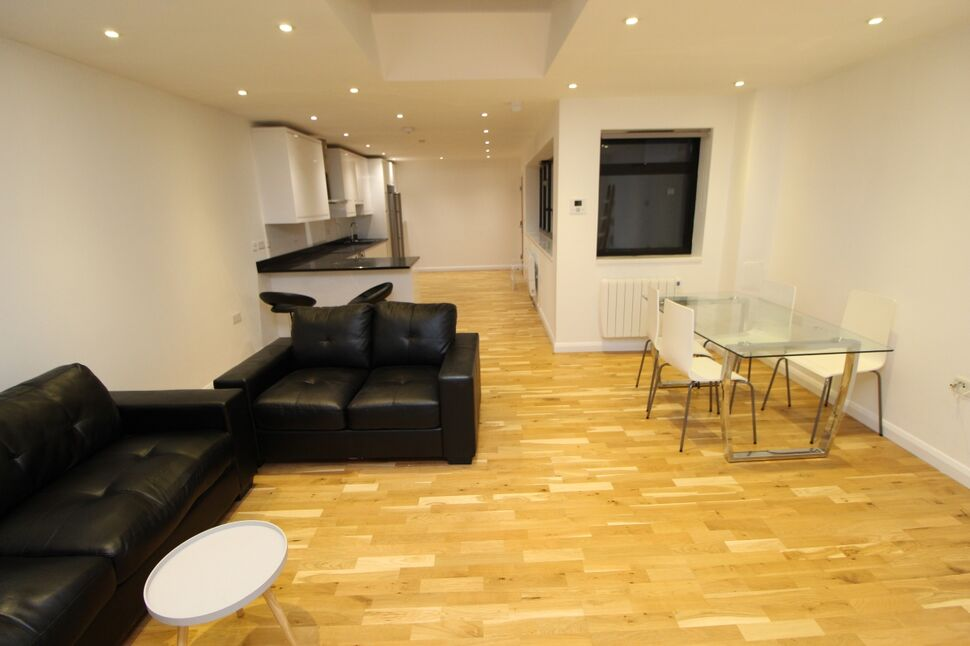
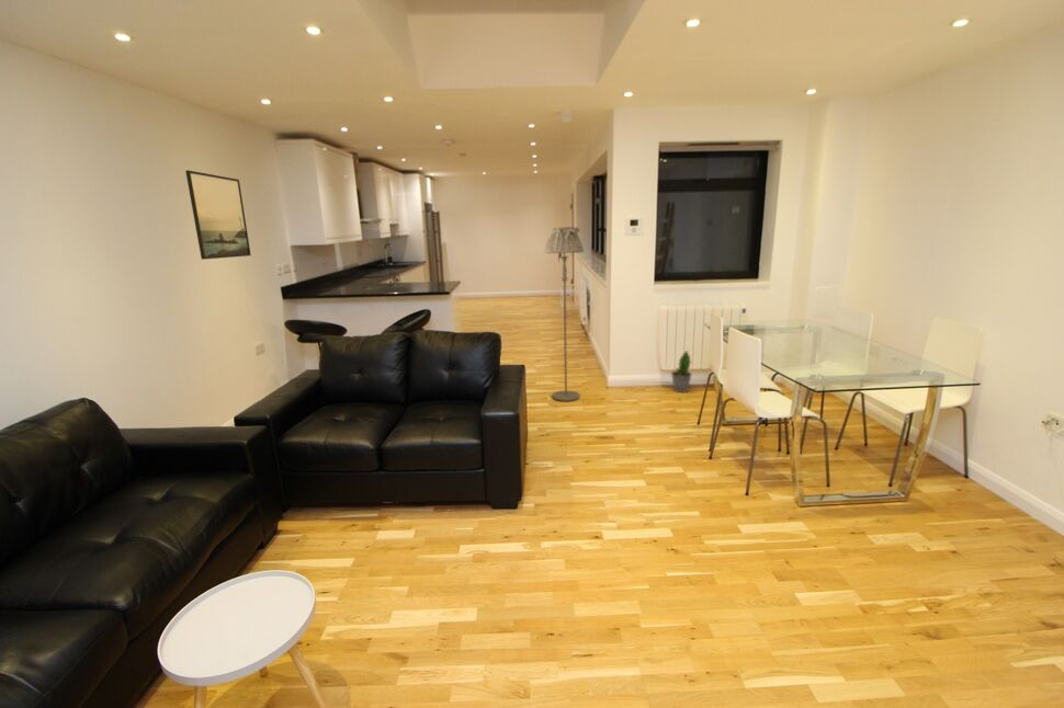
+ floor lamp [543,226,585,402]
+ potted plant [670,350,693,393]
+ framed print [184,169,252,261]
